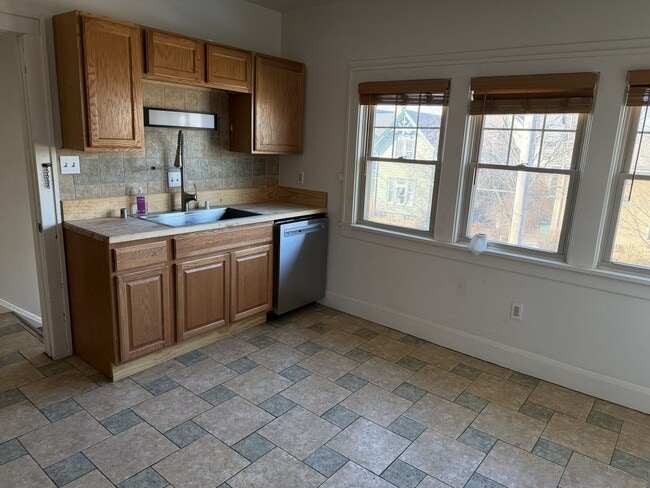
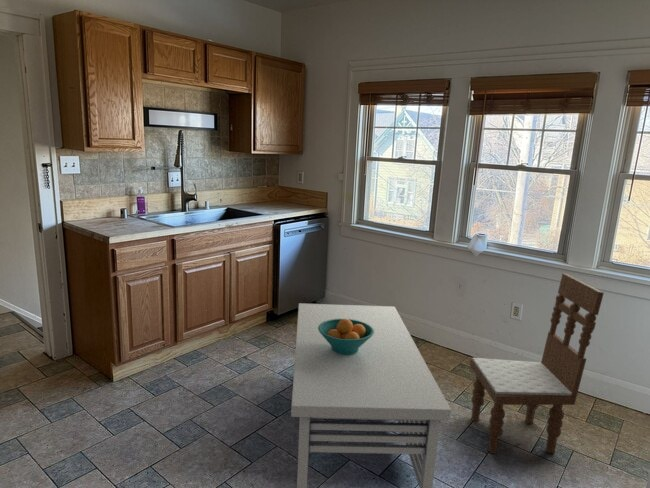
+ coffee table [290,302,452,488]
+ dining chair [469,272,605,454]
+ fruit bowl [318,319,374,355]
